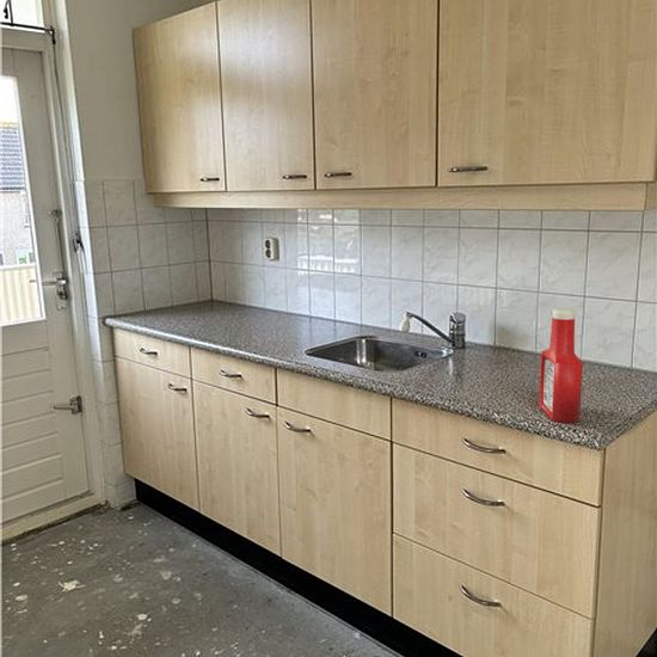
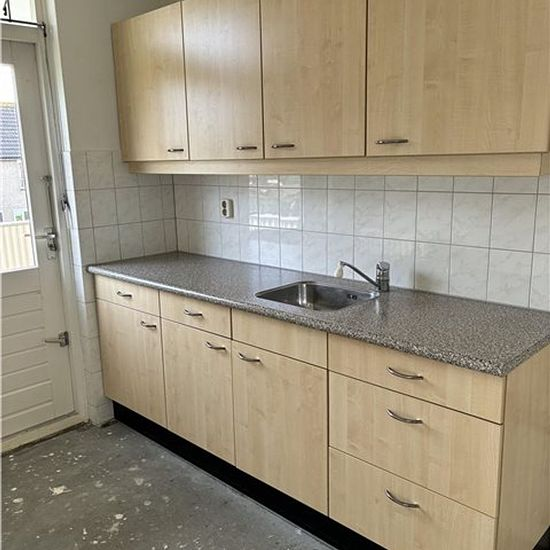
- soap bottle [538,308,584,424]
